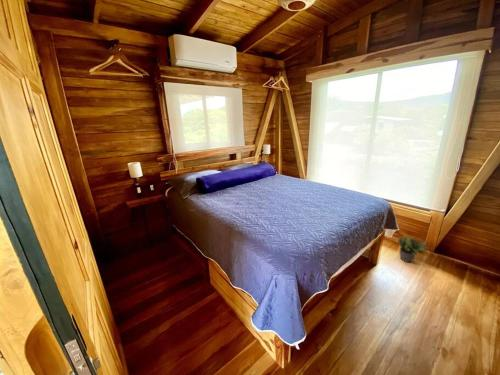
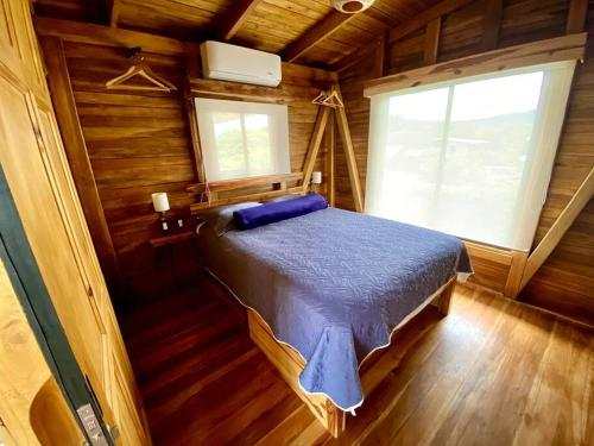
- potted plant [396,234,428,263]
